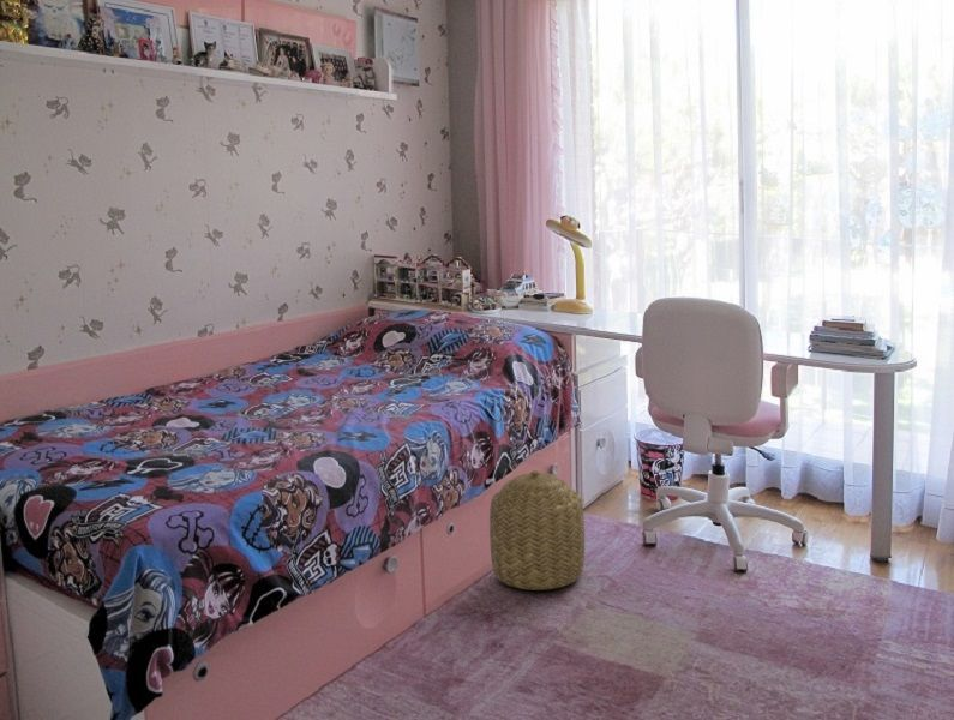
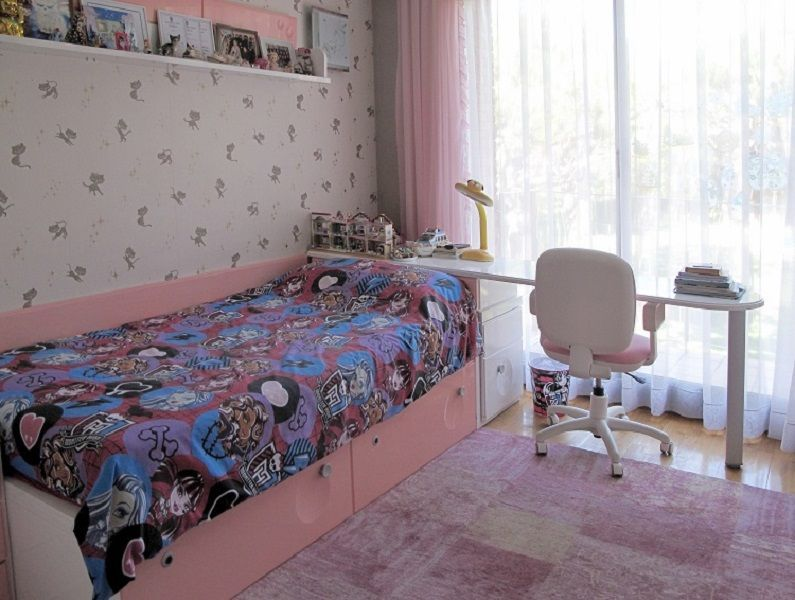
- basket [488,469,586,592]
